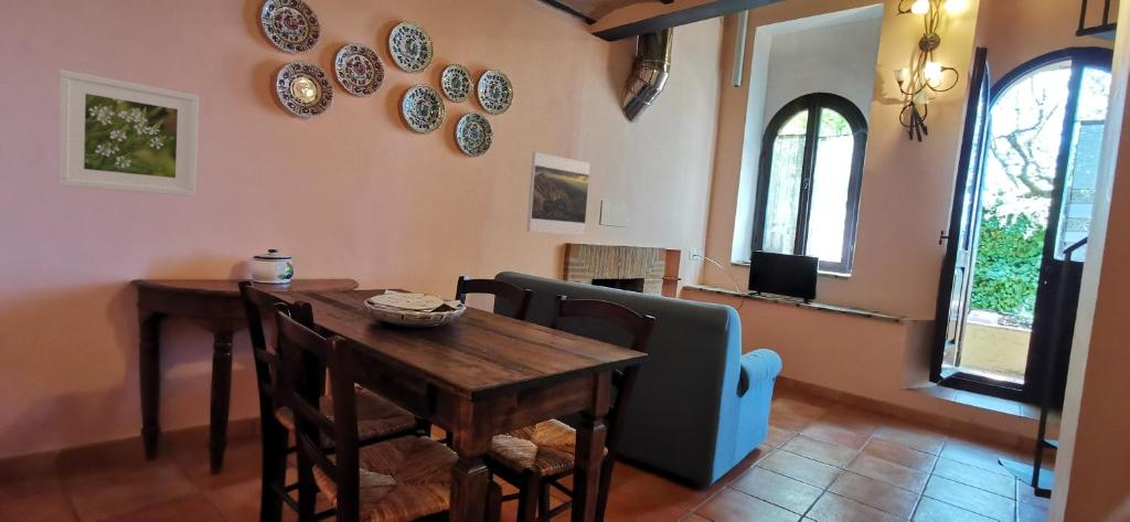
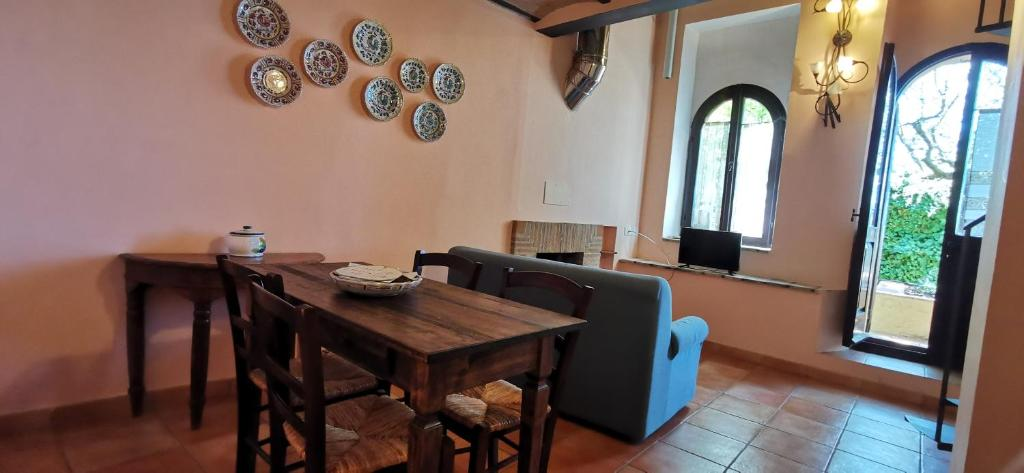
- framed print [526,151,591,236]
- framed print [57,68,200,198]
